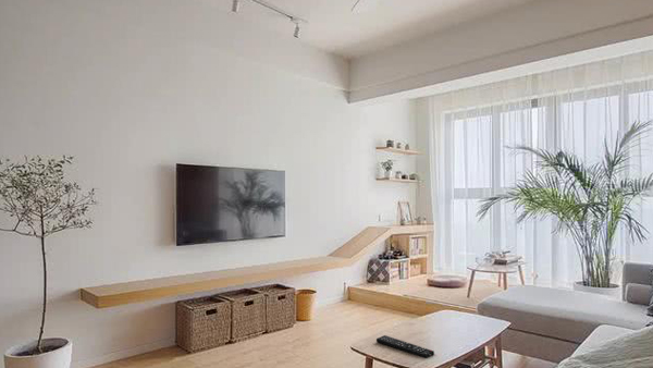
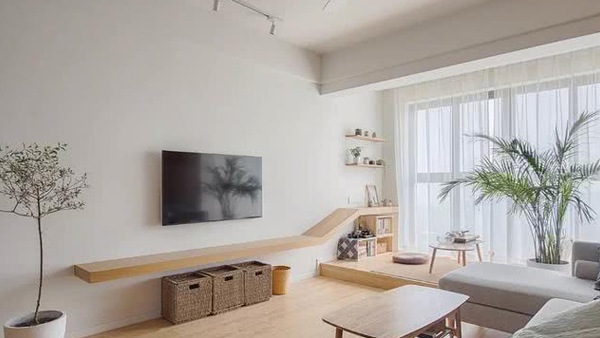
- remote control [375,334,435,359]
